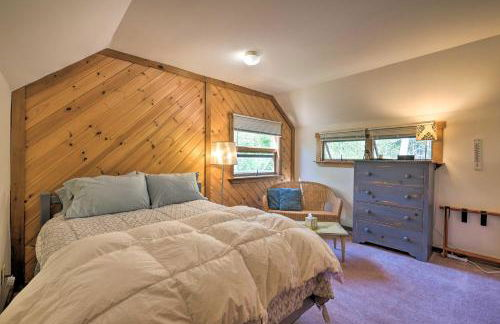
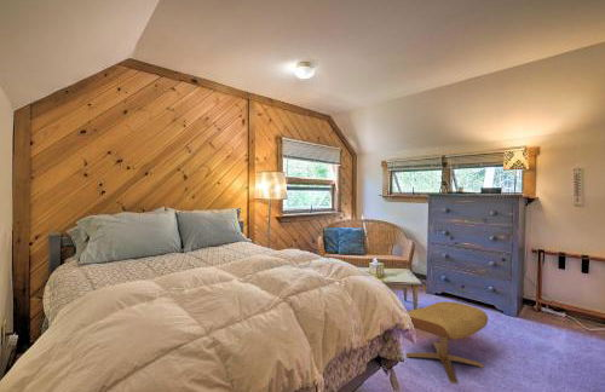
+ ottoman [405,301,489,385]
